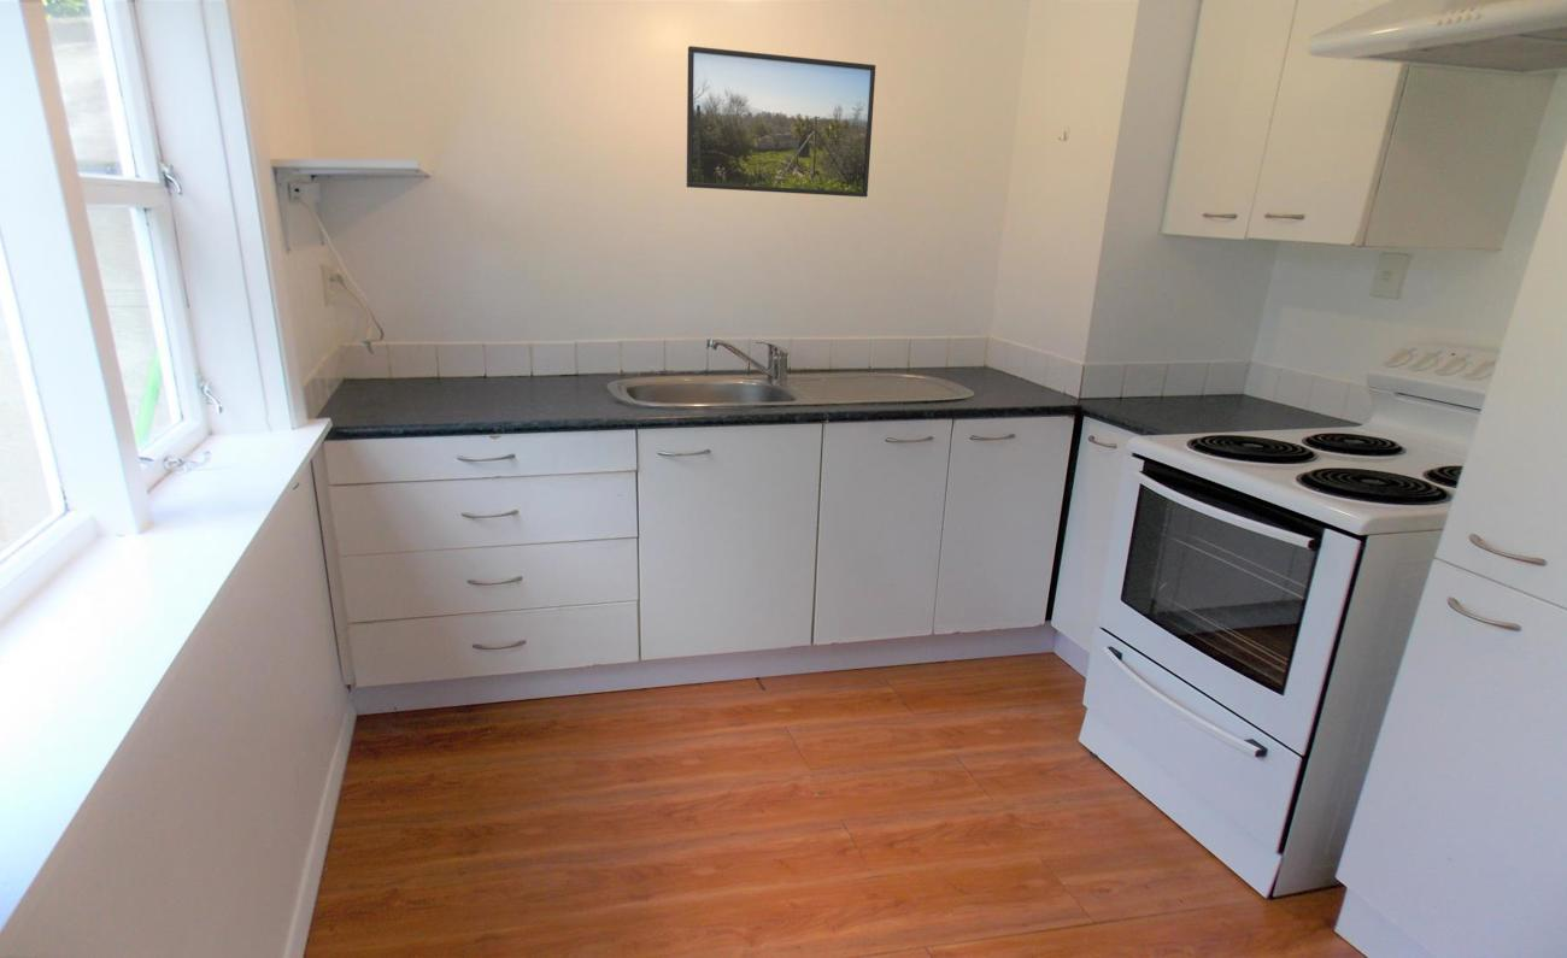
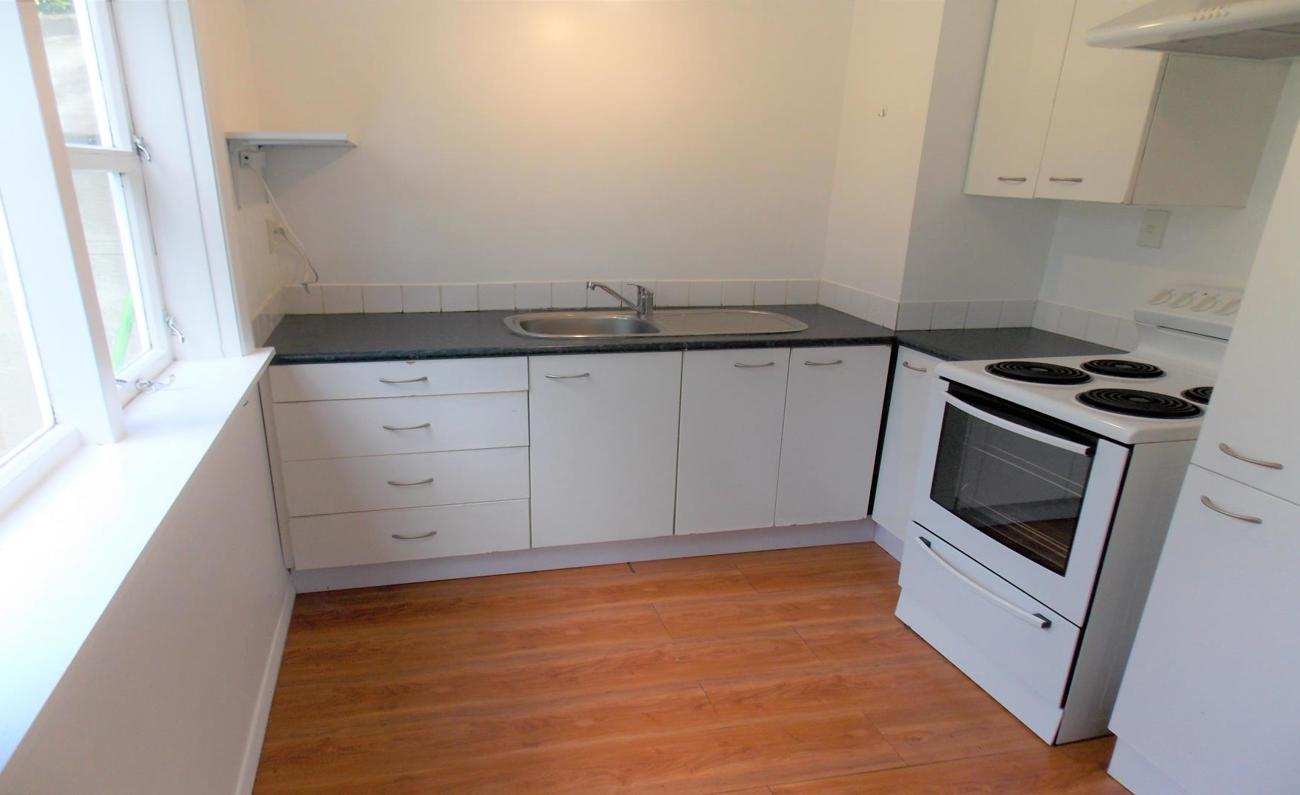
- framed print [686,45,876,198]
